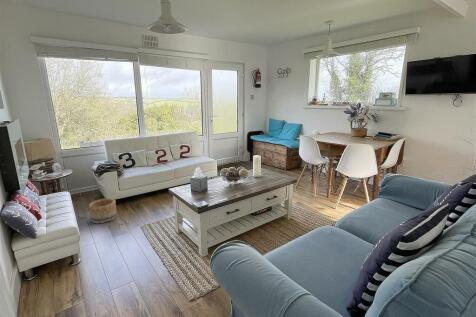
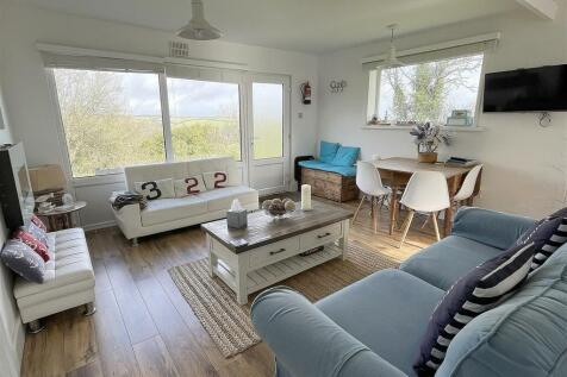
- basket [88,197,118,224]
